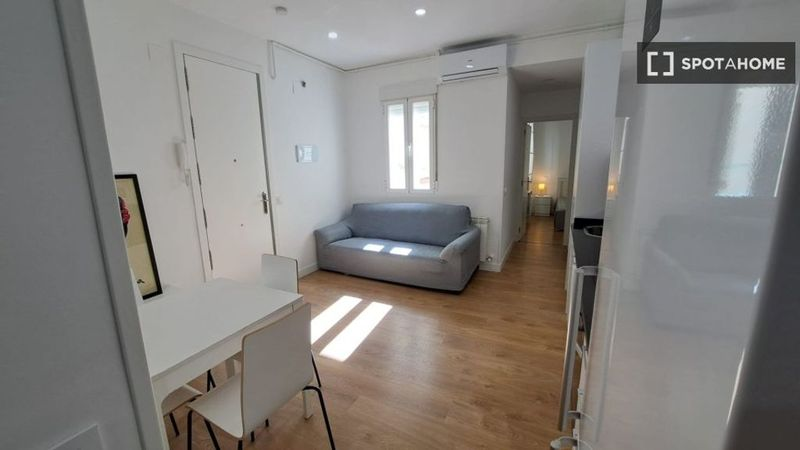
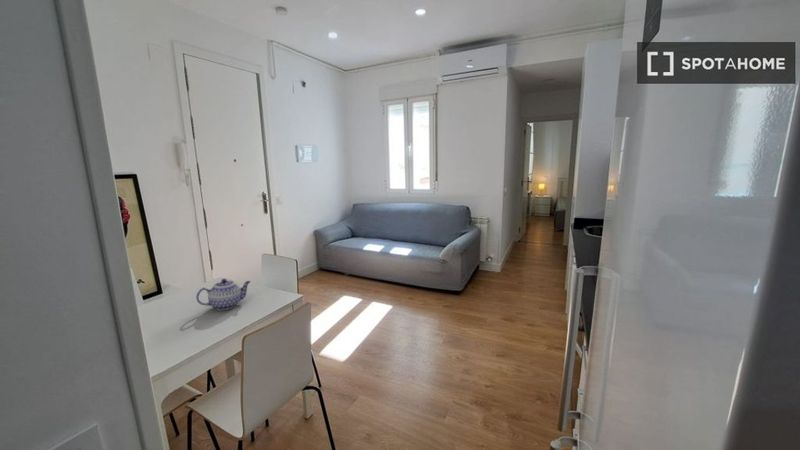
+ teapot [195,278,252,311]
